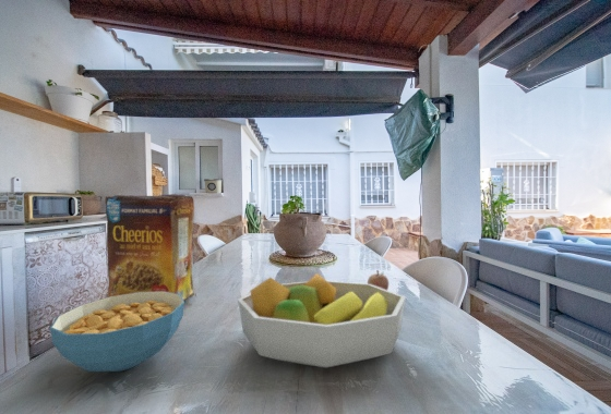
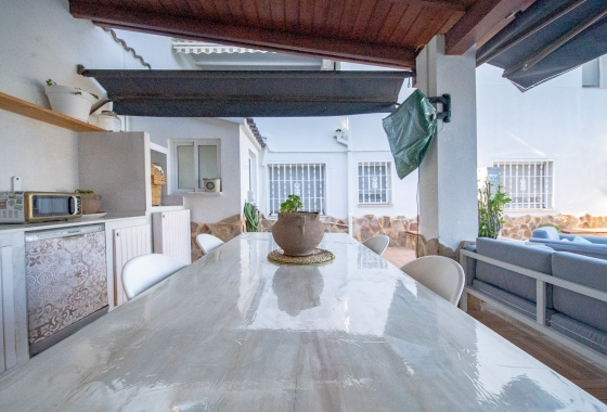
- cereal bowl [49,291,185,373]
- fruit bowl [237,272,407,369]
- cereal box [104,193,197,301]
- fruit [367,269,390,291]
